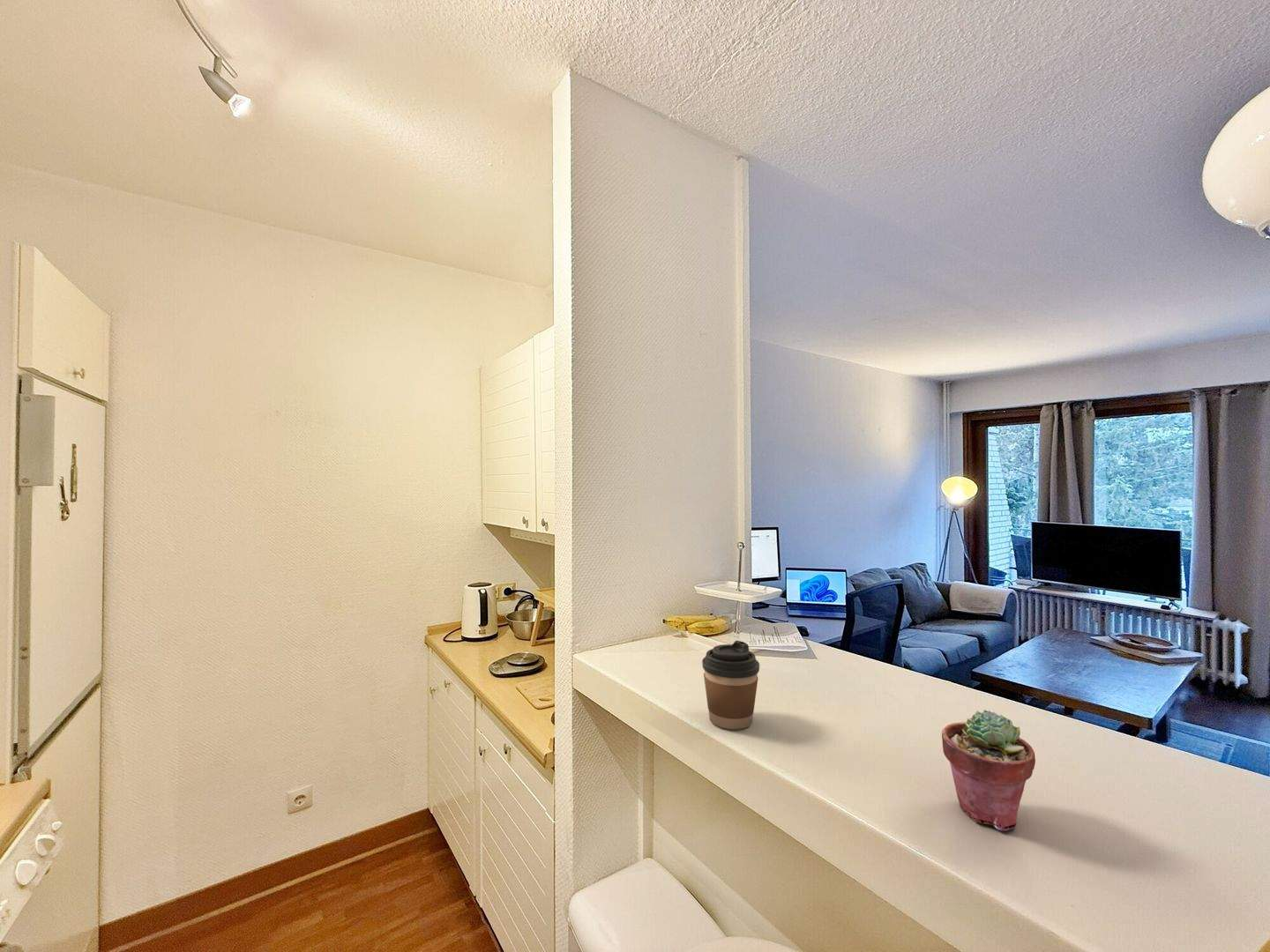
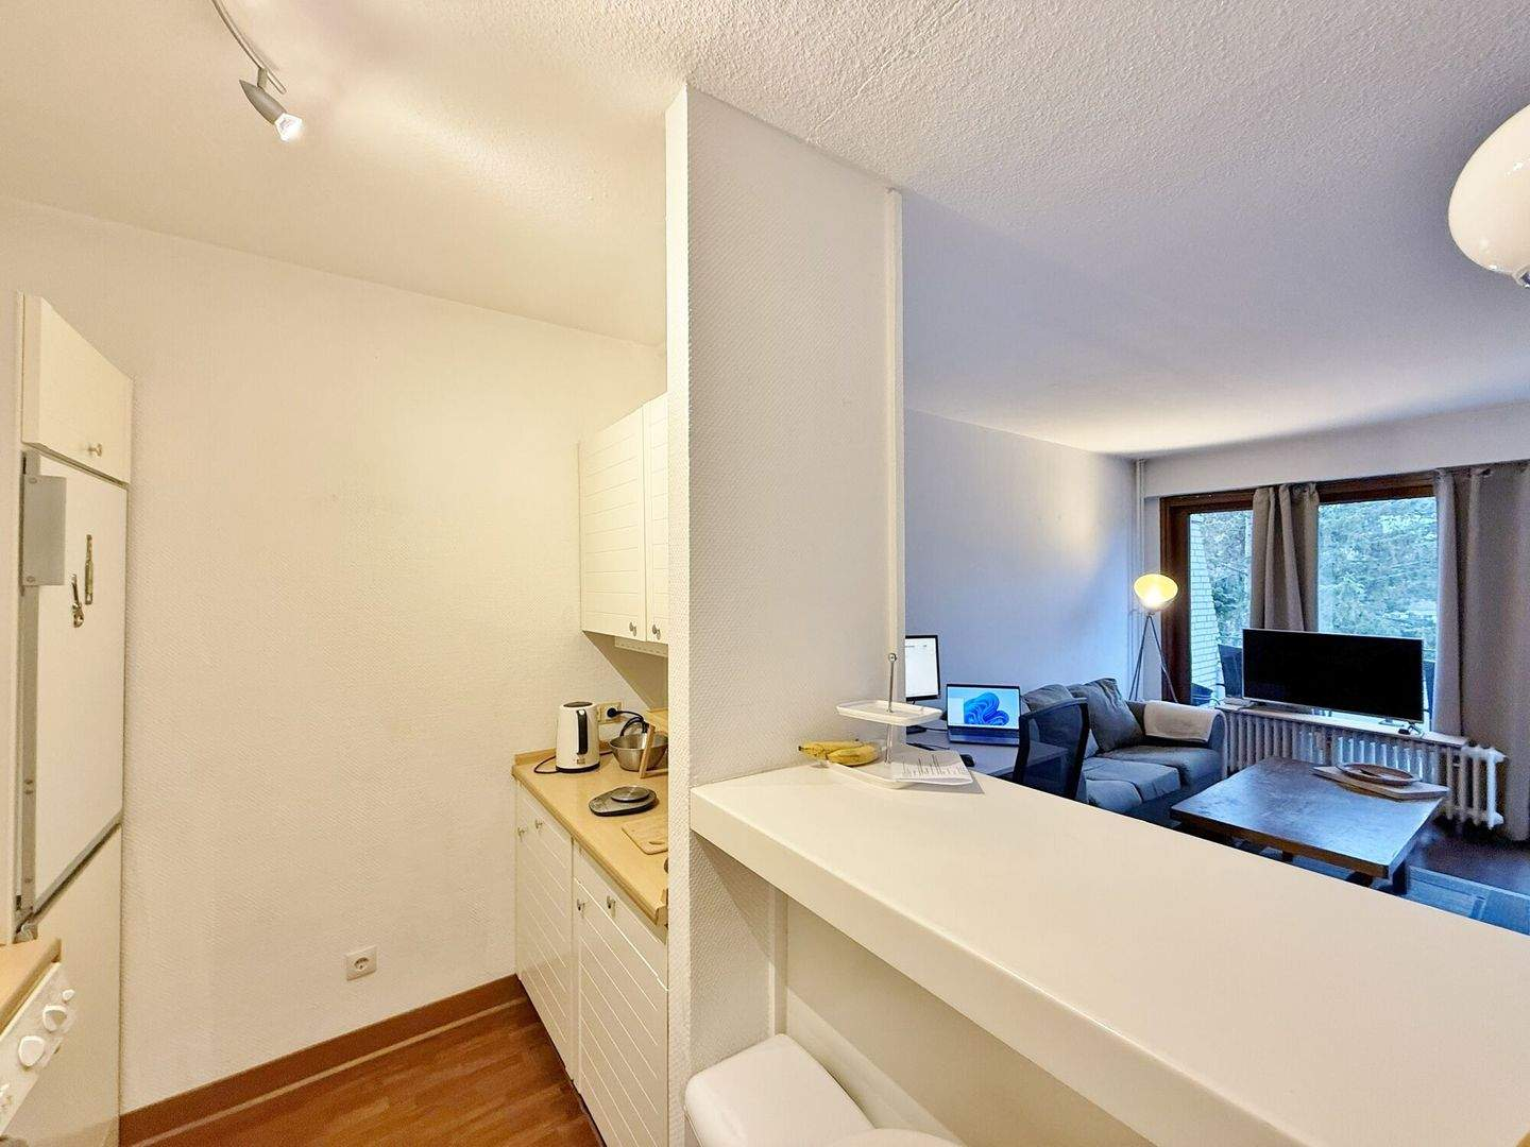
- coffee cup [701,640,760,730]
- potted succulent [941,709,1036,832]
